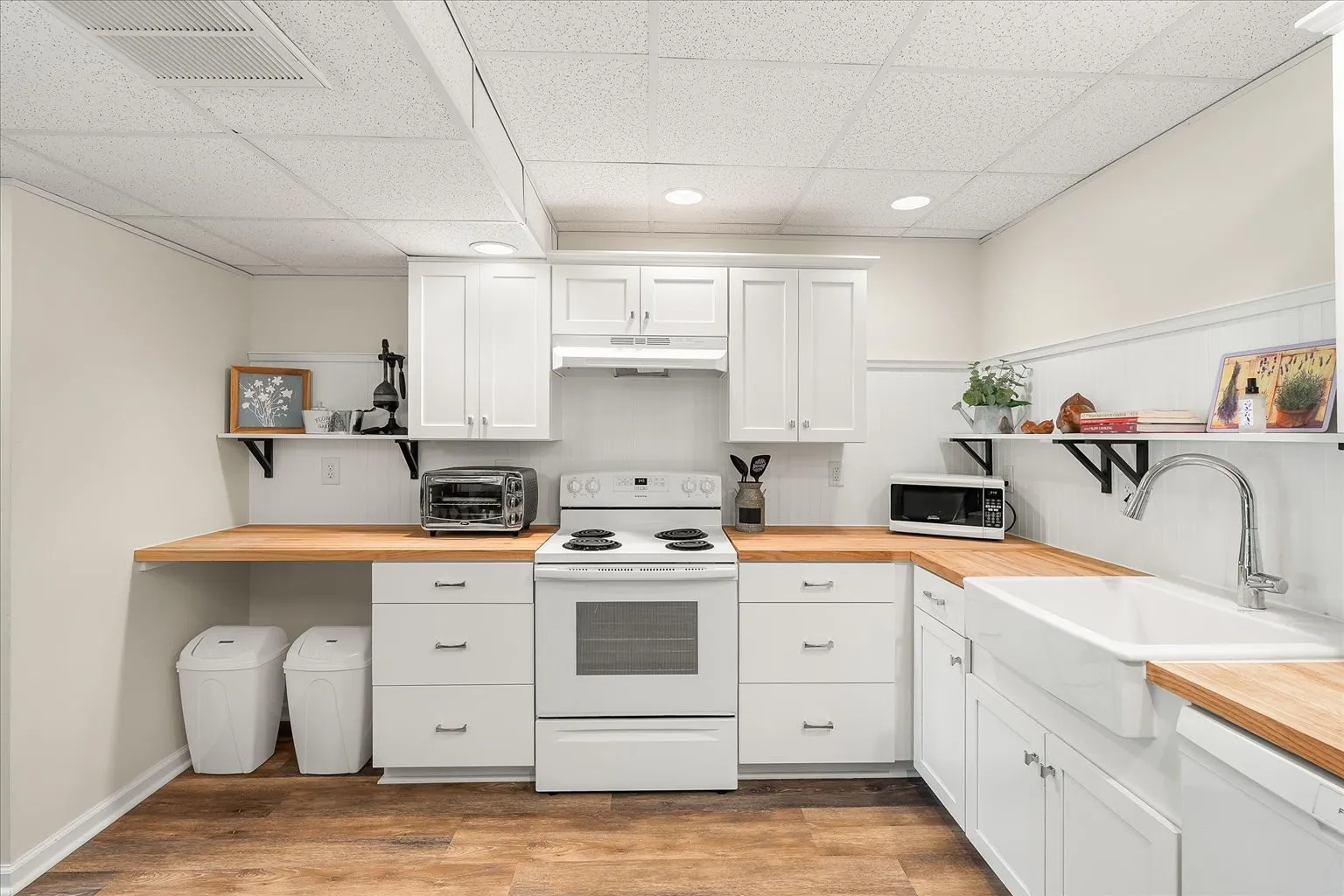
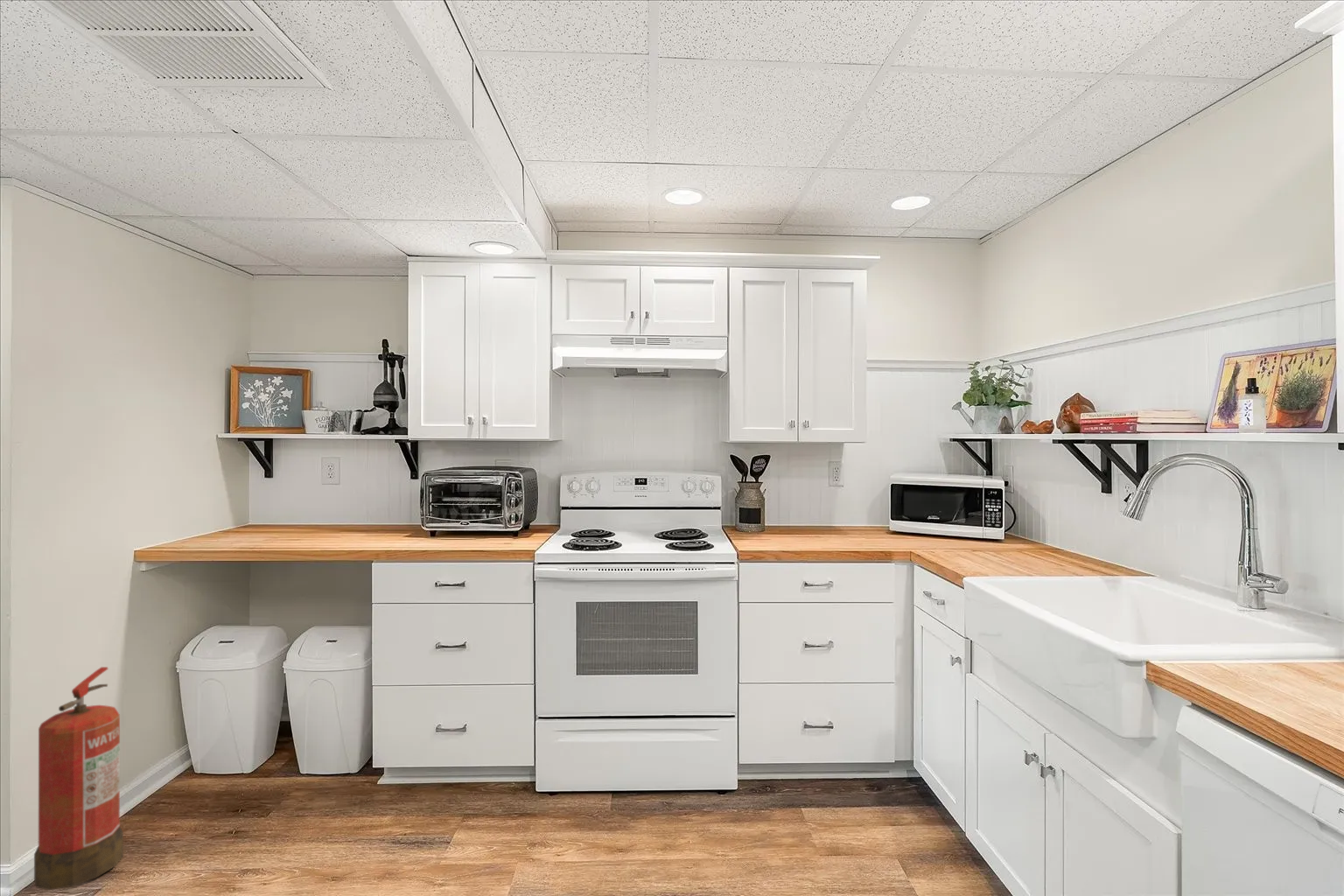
+ fire extinguisher [33,666,124,891]
